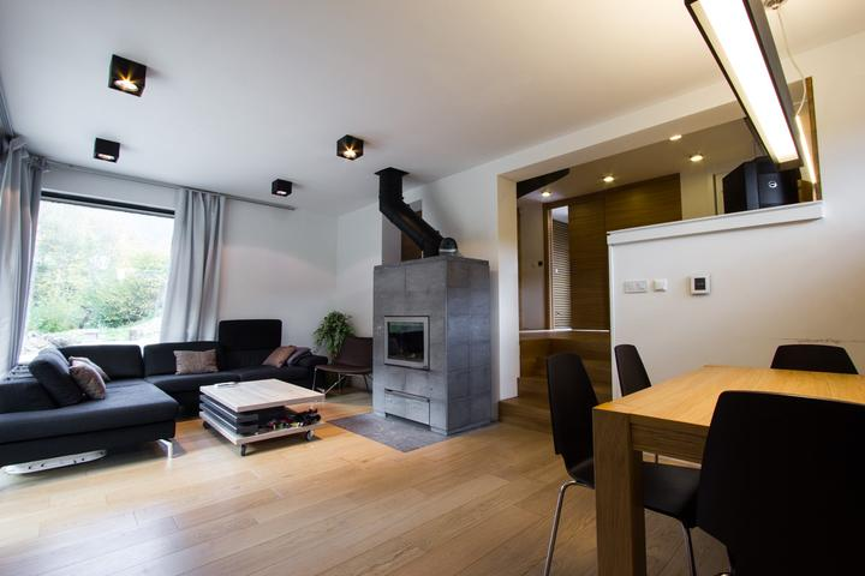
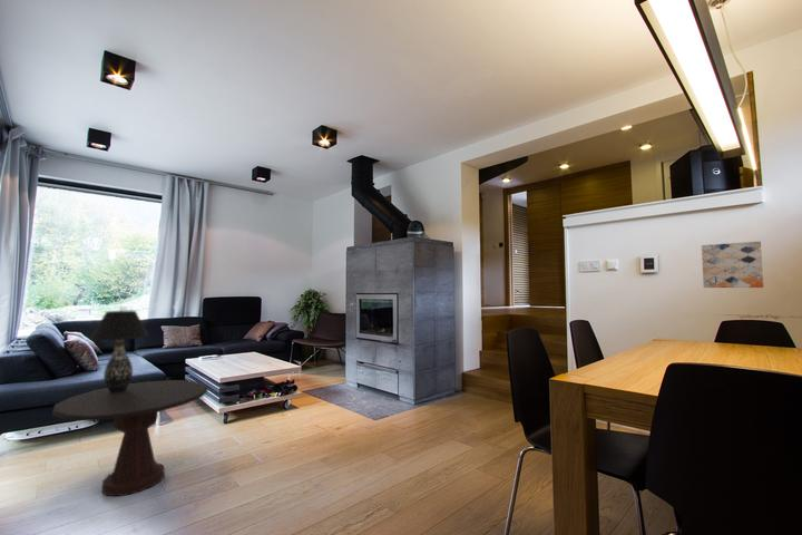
+ table lamp [88,310,150,392]
+ wall art [701,241,764,289]
+ side table [51,379,209,497]
